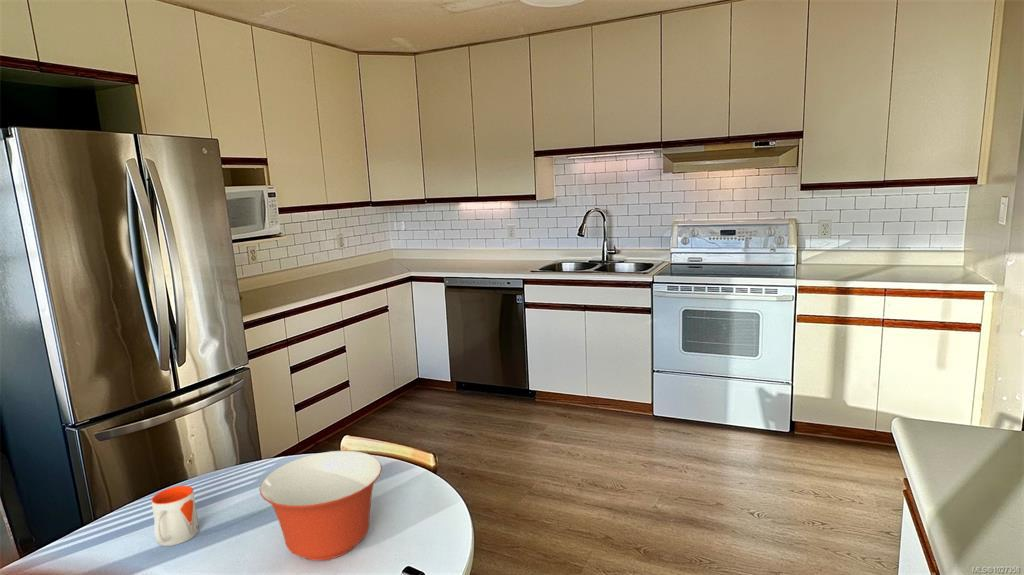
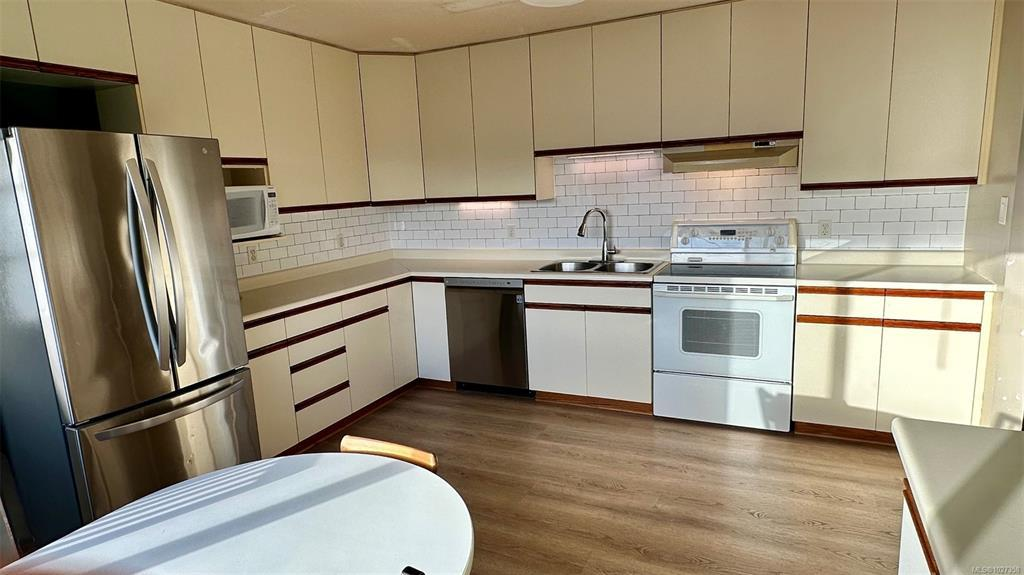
- mug [150,485,200,547]
- mixing bowl [259,450,383,562]
